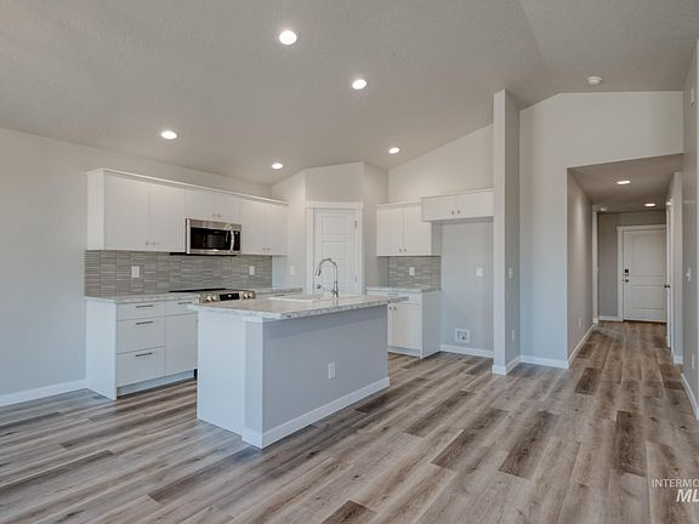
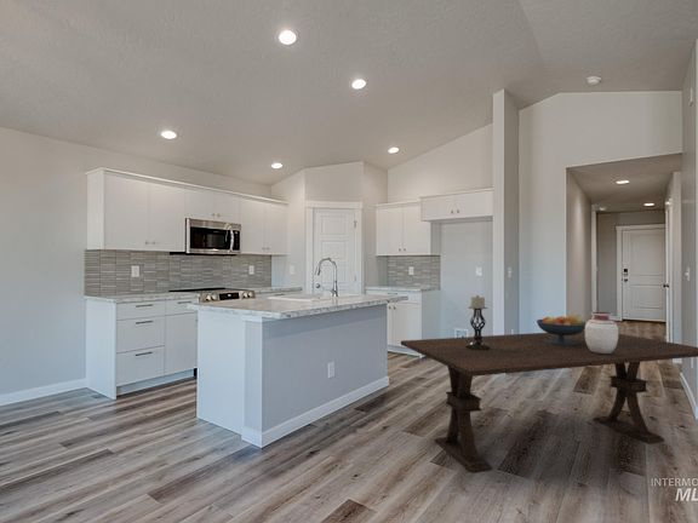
+ fruit bowl [536,314,587,345]
+ candle holder [467,294,490,350]
+ vase [584,311,619,354]
+ dining table [400,329,698,473]
